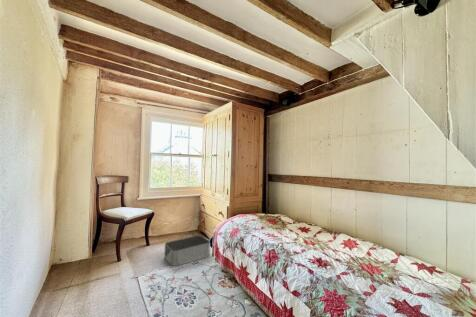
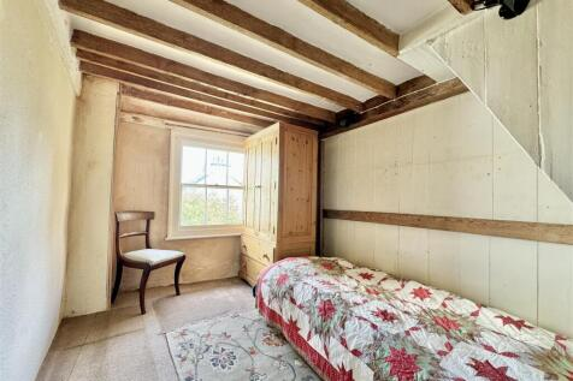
- storage bin [164,235,211,267]
